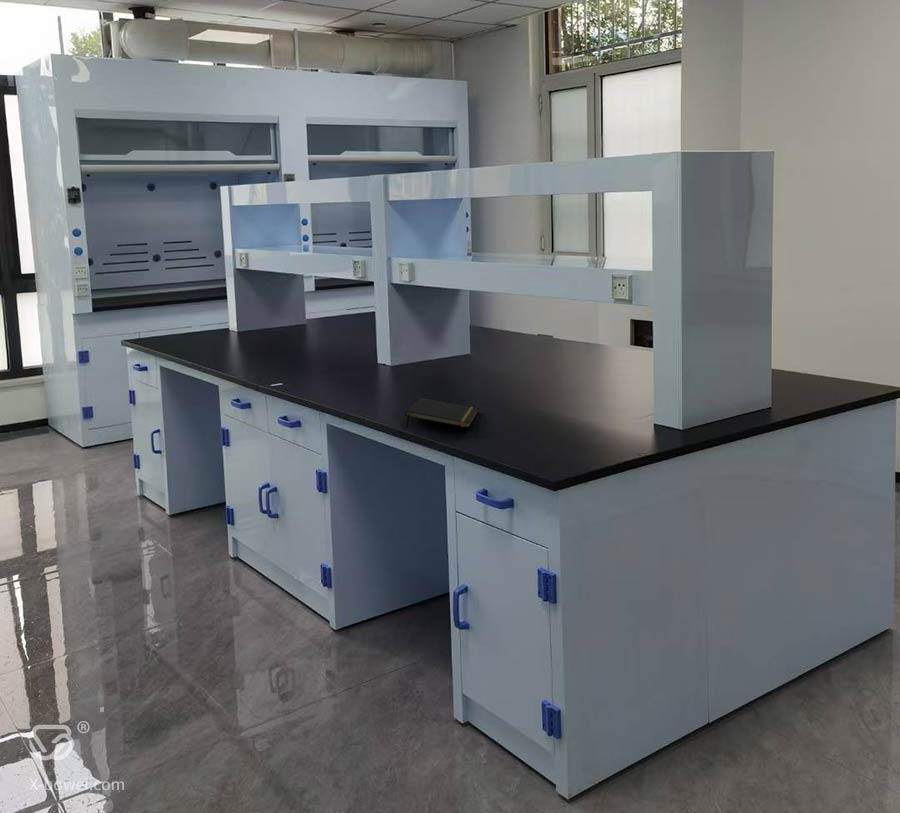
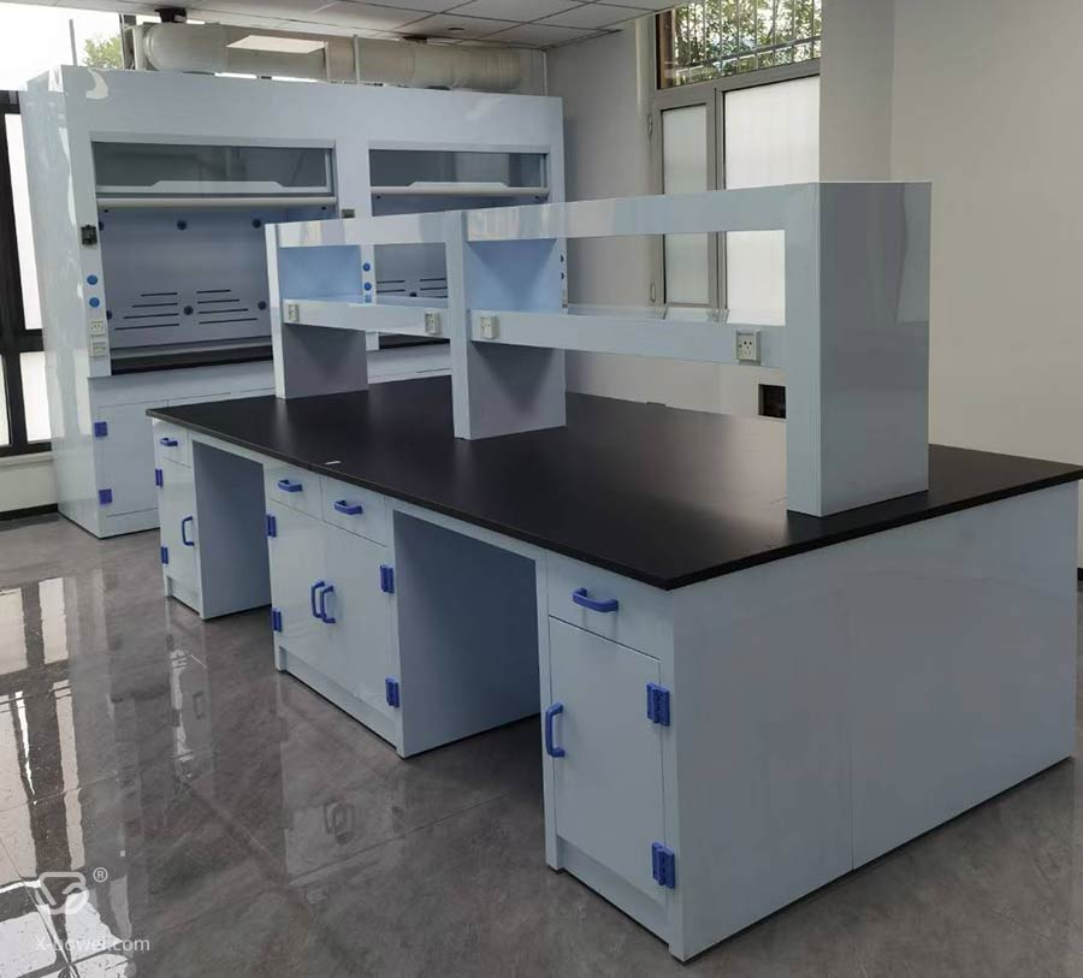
- notepad [404,397,479,430]
